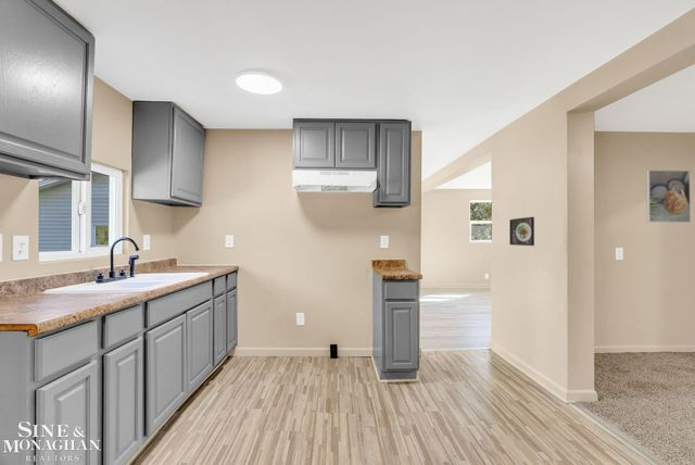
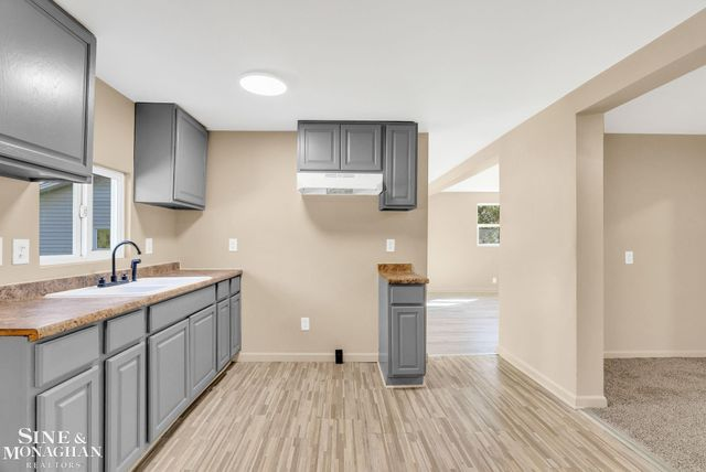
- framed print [508,216,535,247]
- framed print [645,169,692,224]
